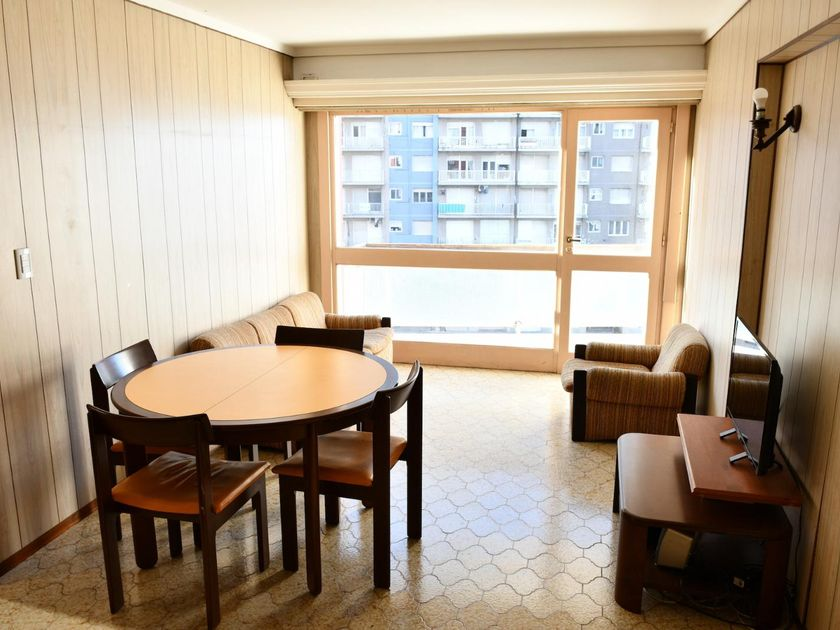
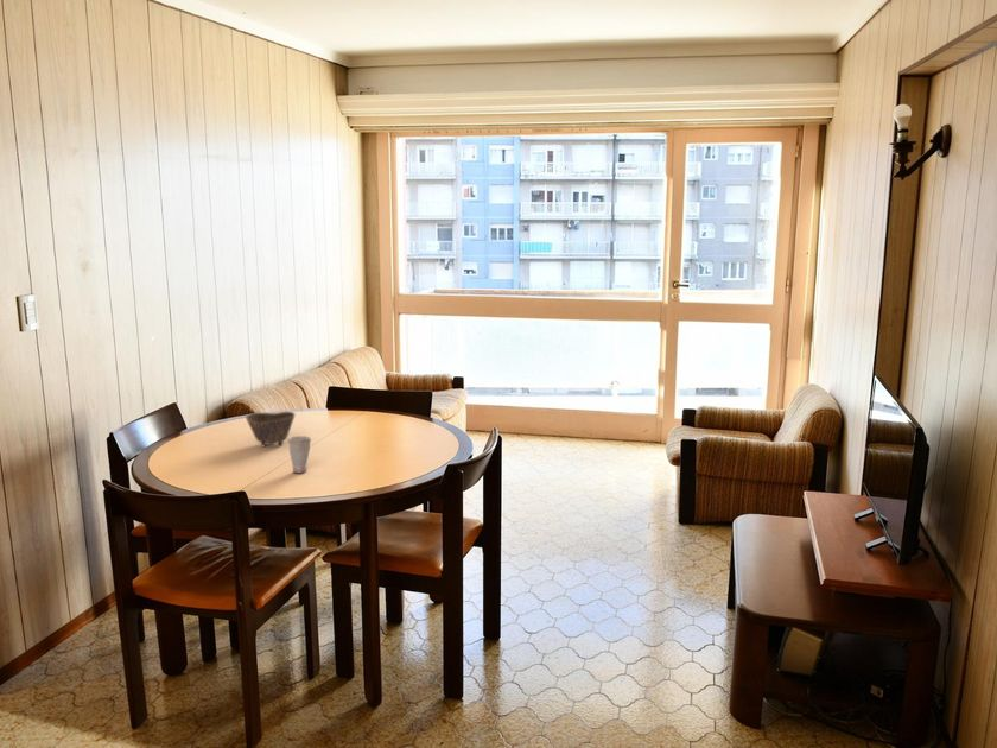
+ cup [286,435,312,474]
+ bowl [245,411,297,448]
